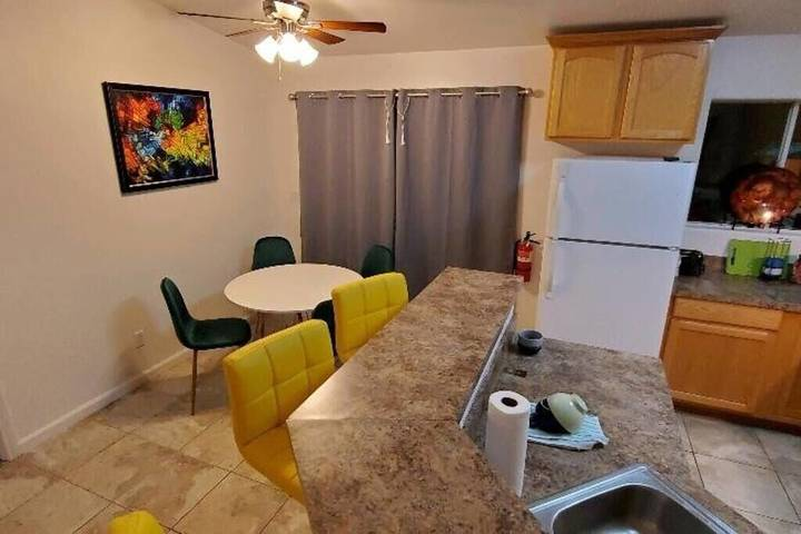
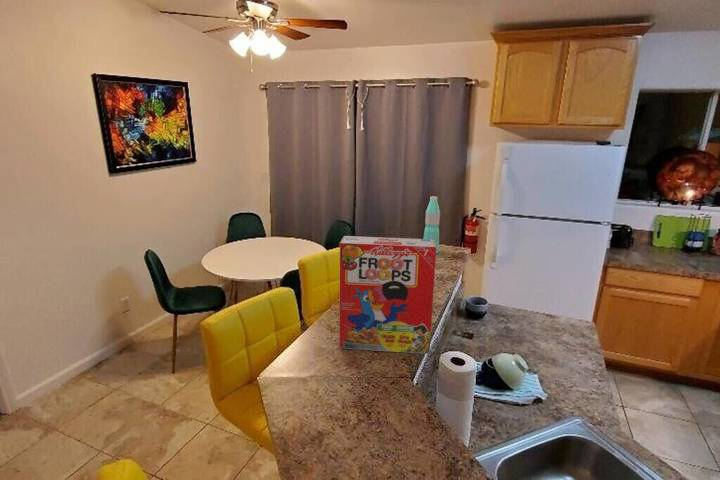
+ water bottle [423,195,441,254]
+ cereal box [338,235,437,355]
